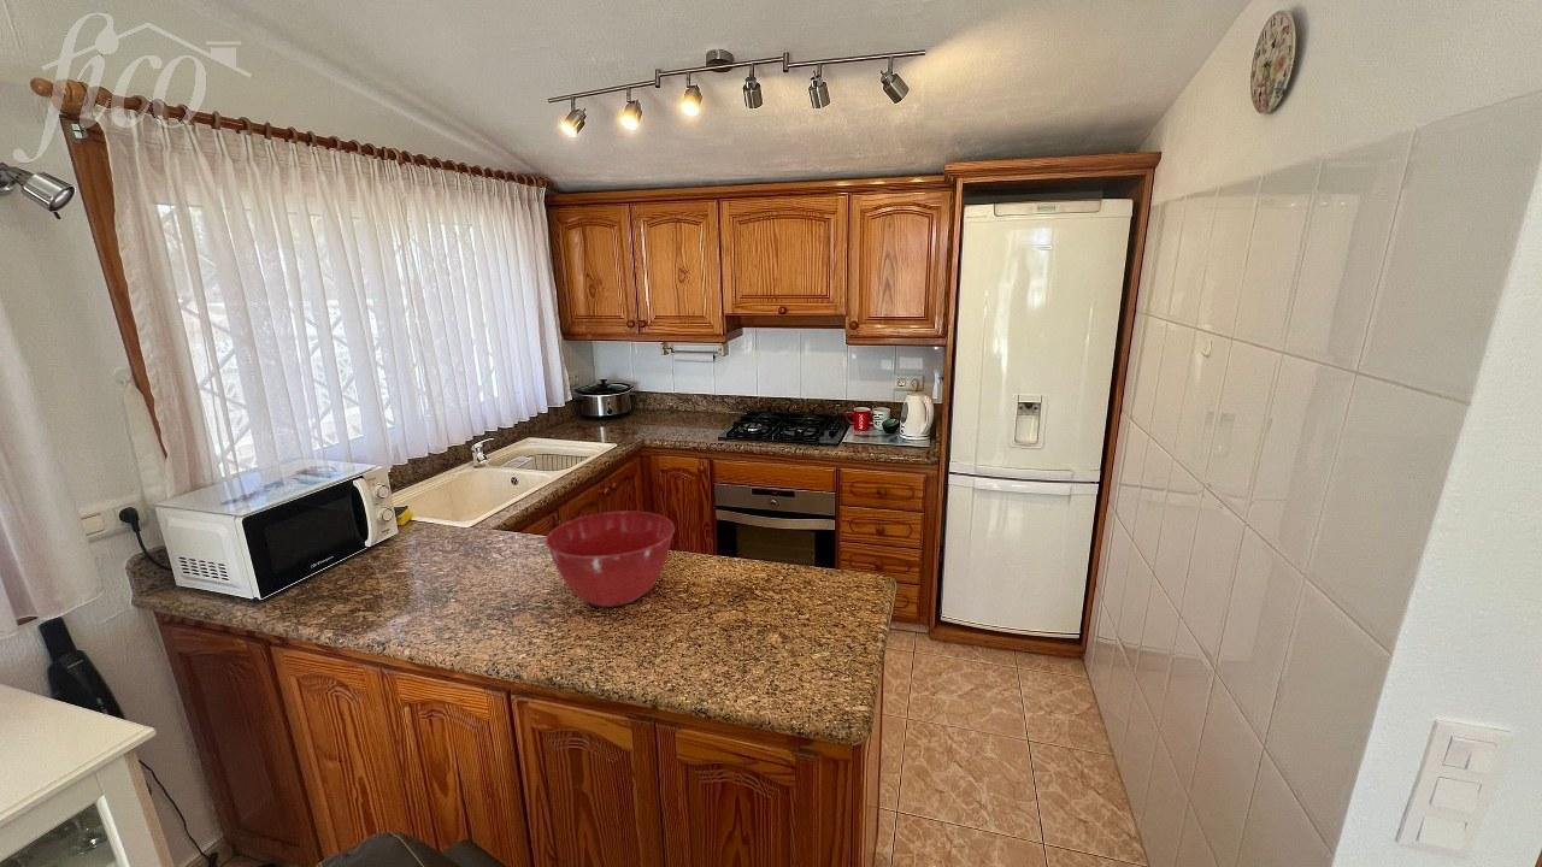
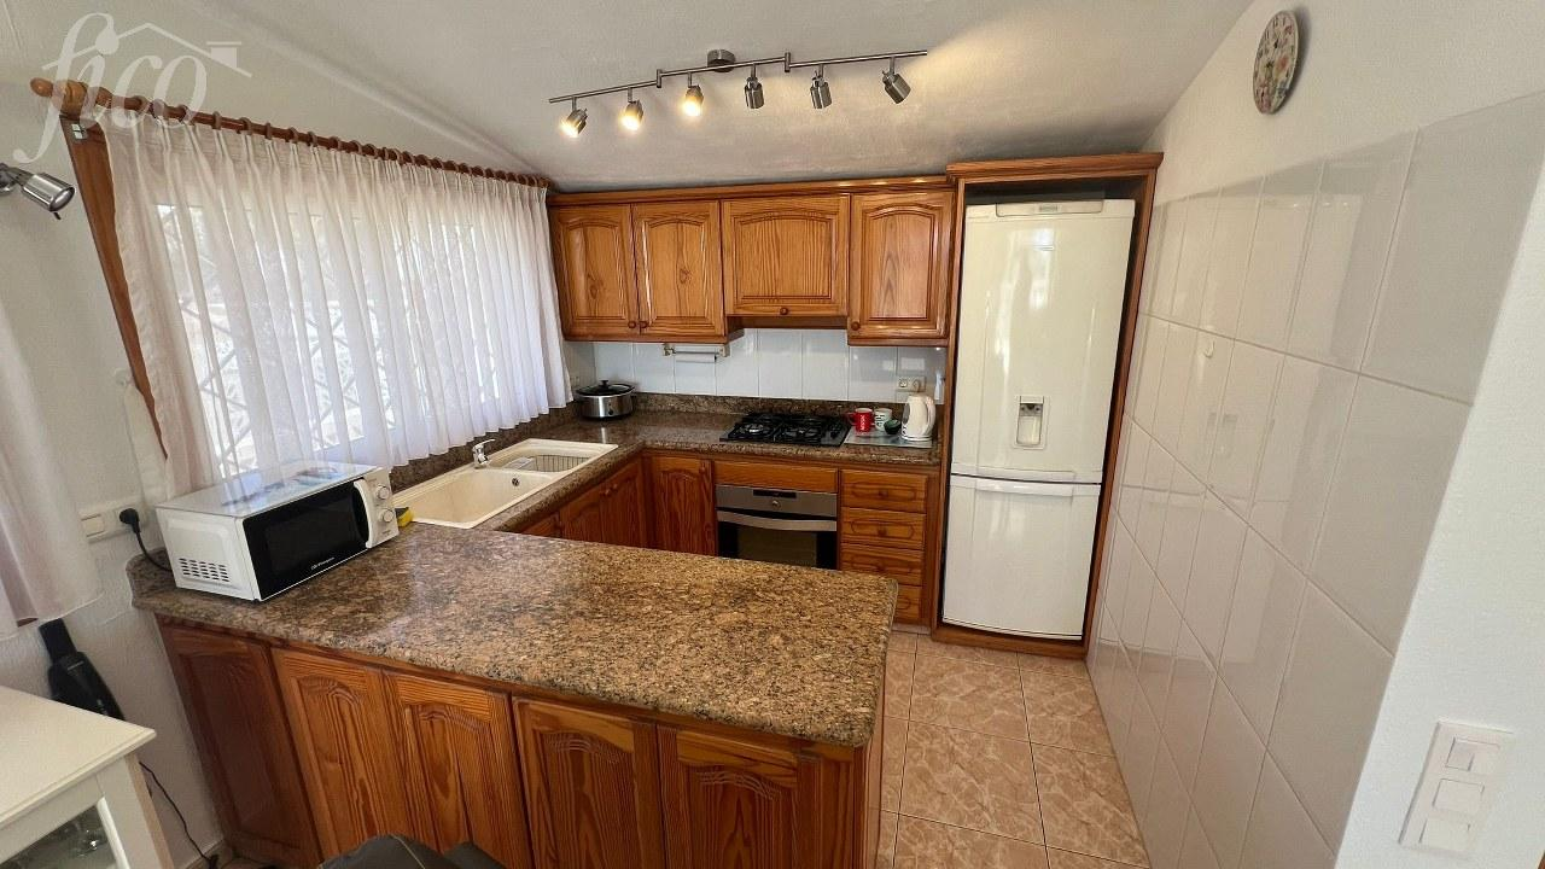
- mixing bowl [545,509,676,608]
